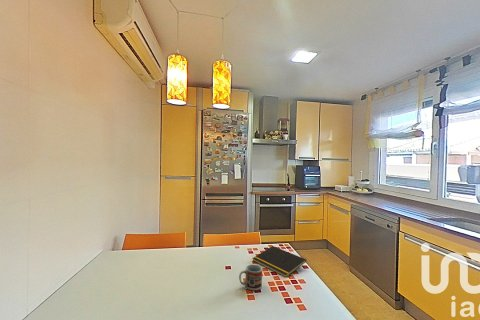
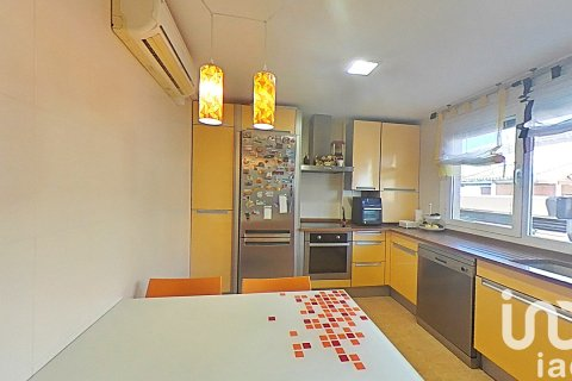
- notepad [252,245,307,278]
- cup [238,263,263,291]
